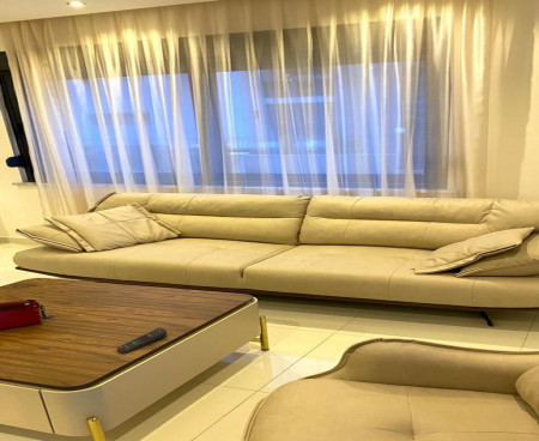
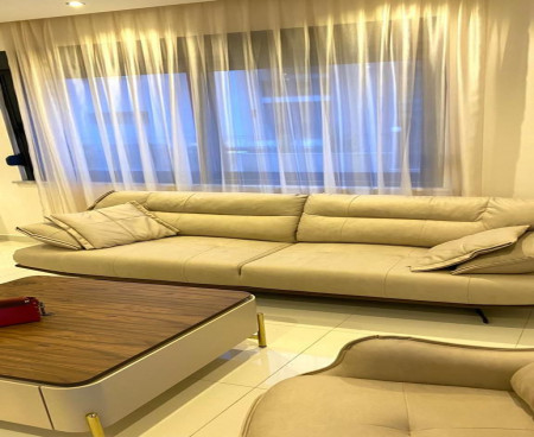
- remote control [116,327,168,355]
